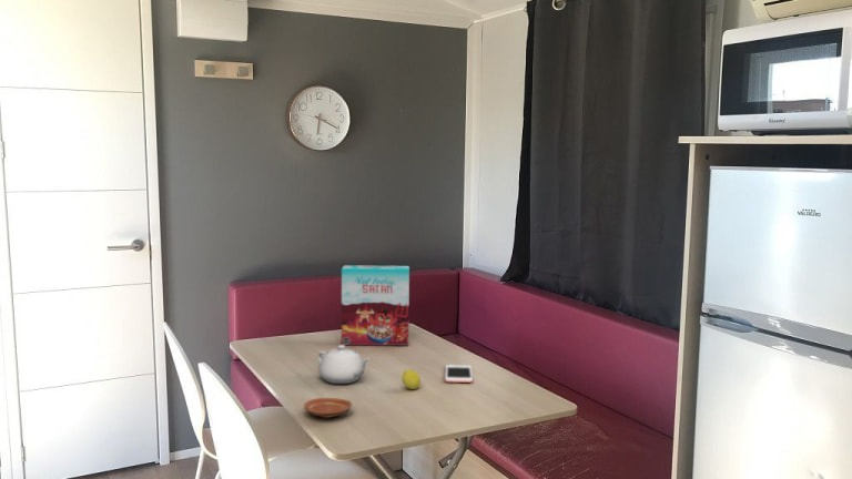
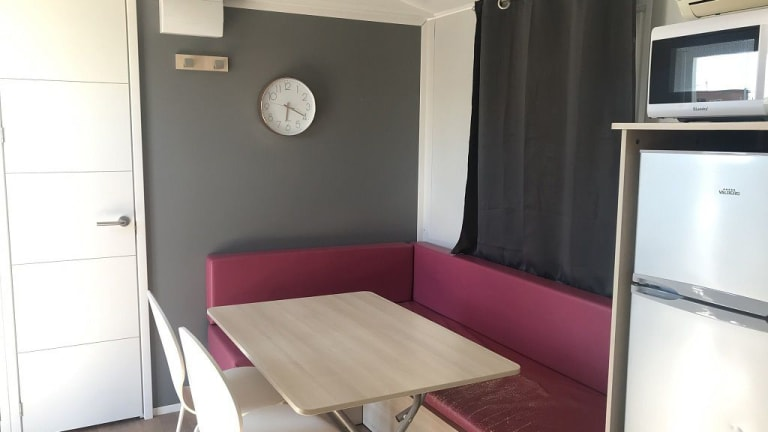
- teapot [316,344,369,385]
- cereal box [341,264,410,346]
- cell phone [445,364,474,384]
- plate [303,397,353,419]
- fruit [400,369,422,390]
